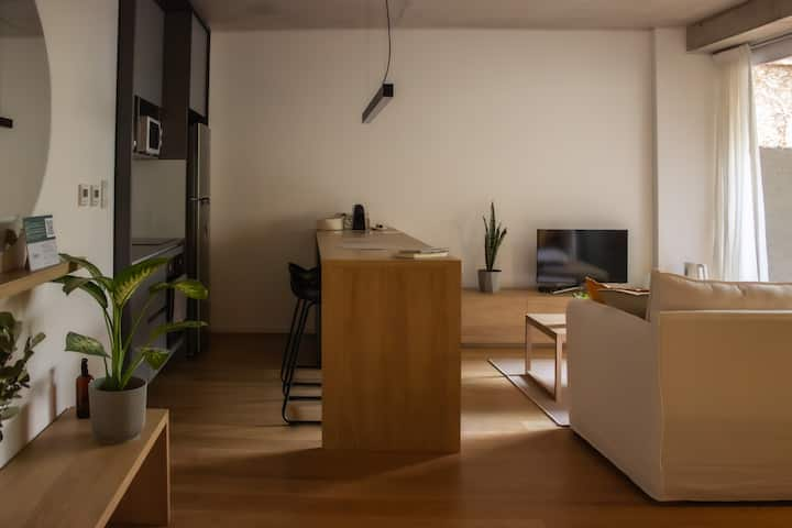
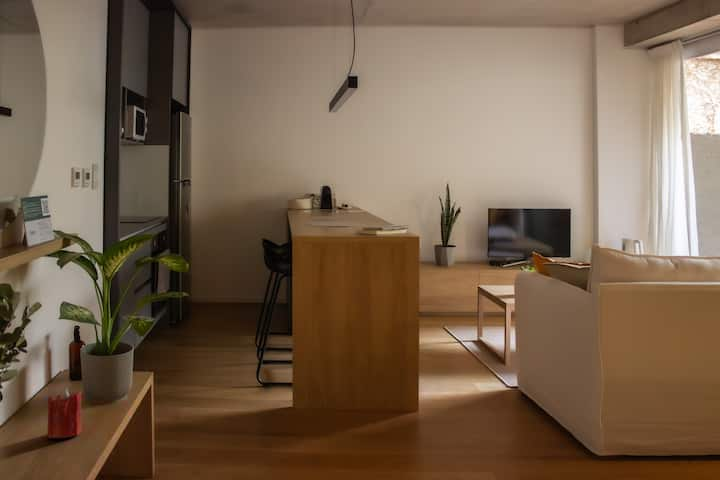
+ candle [46,387,83,439]
